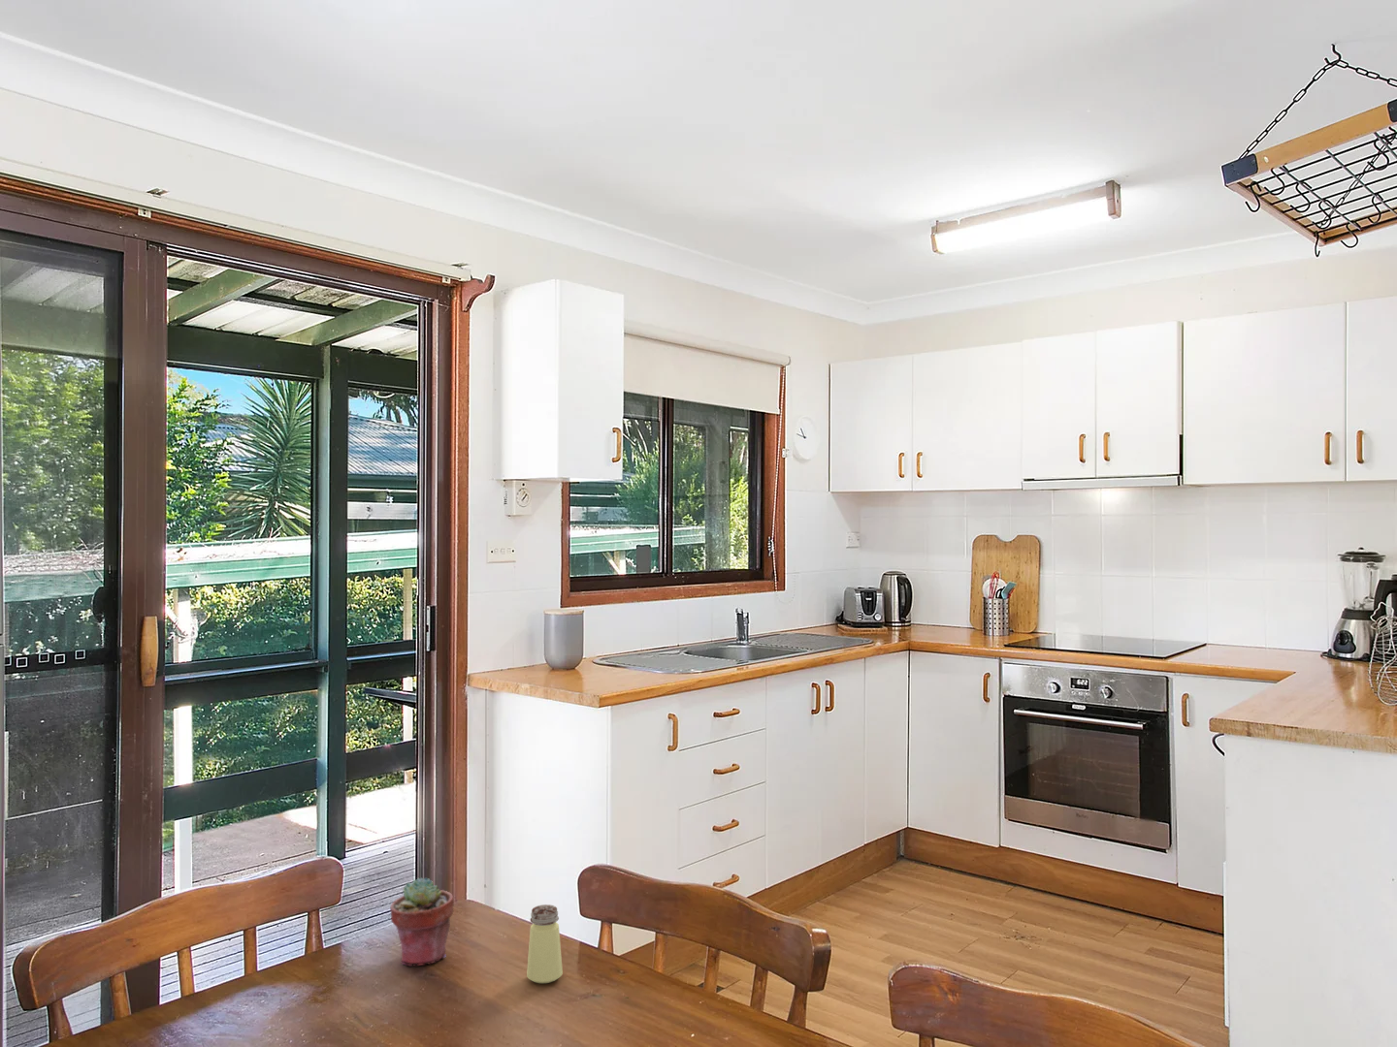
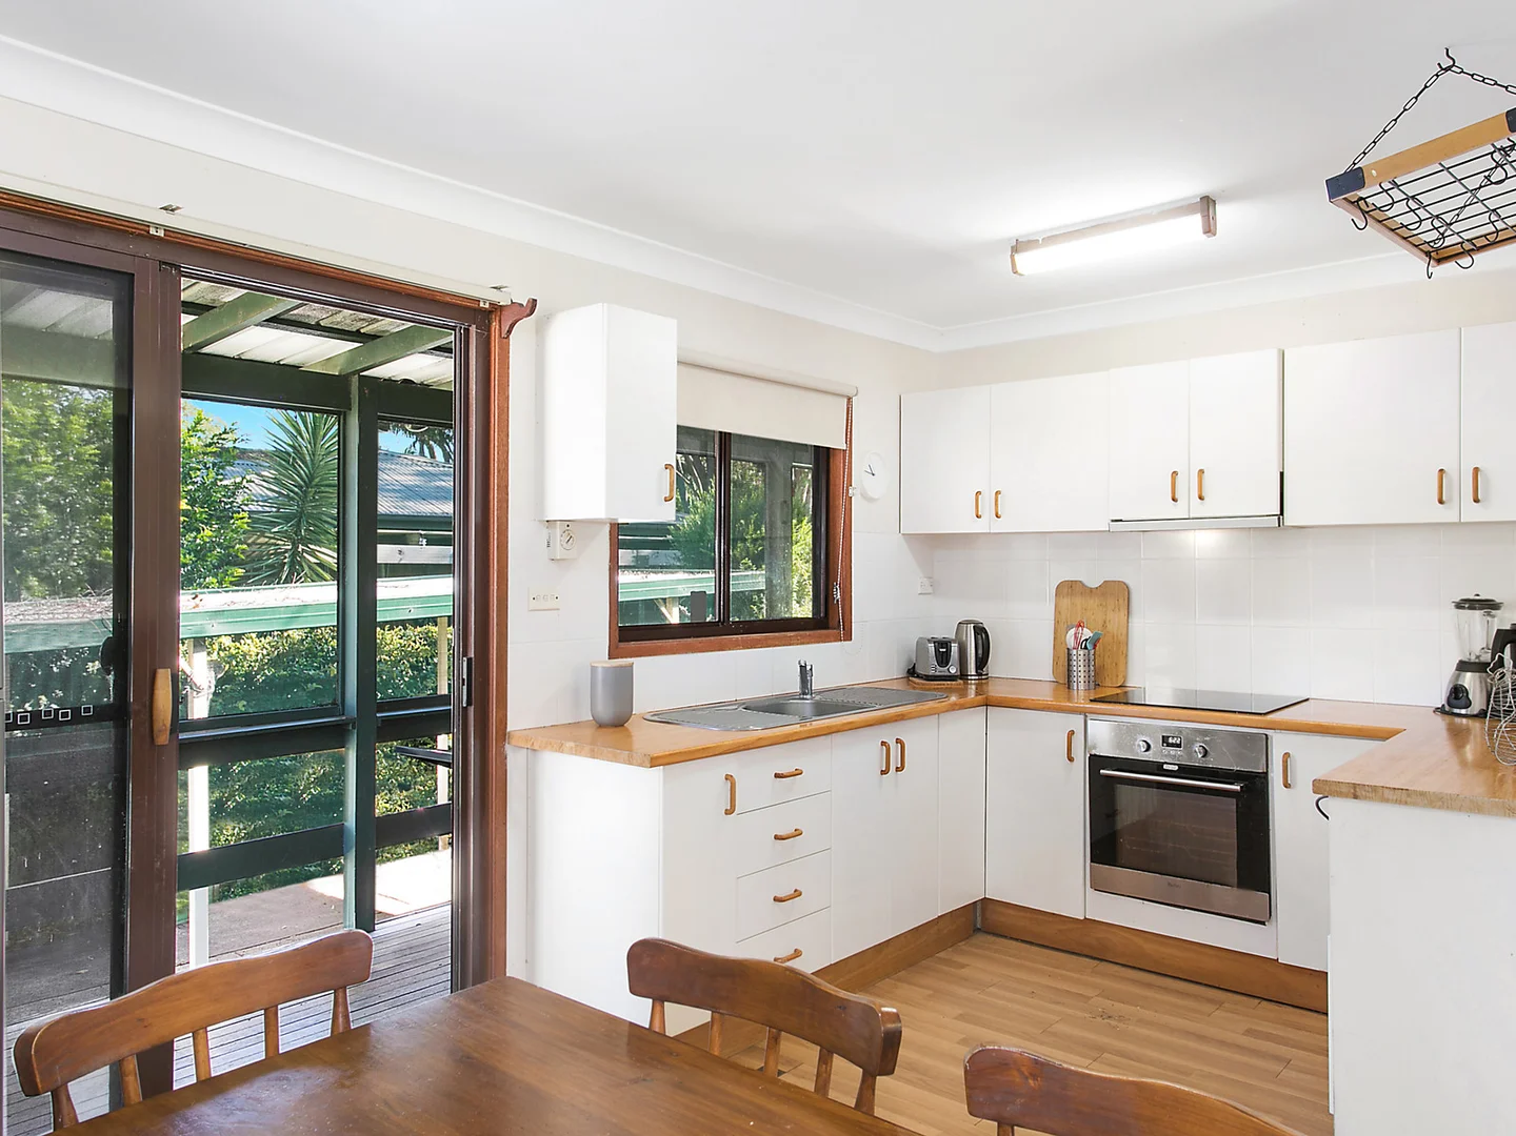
- potted succulent [389,877,455,967]
- saltshaker [526,904,563,984]
